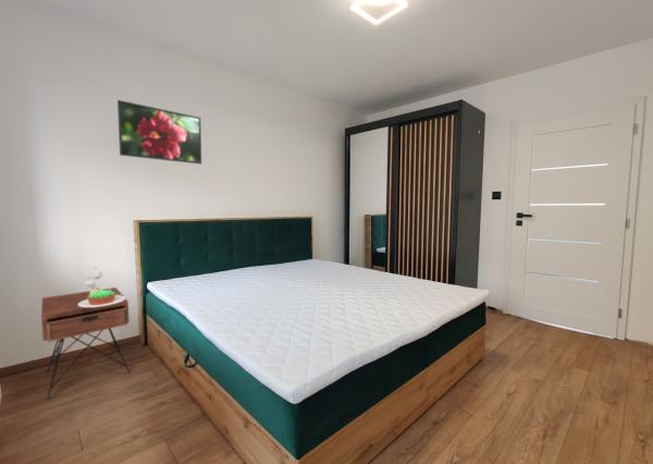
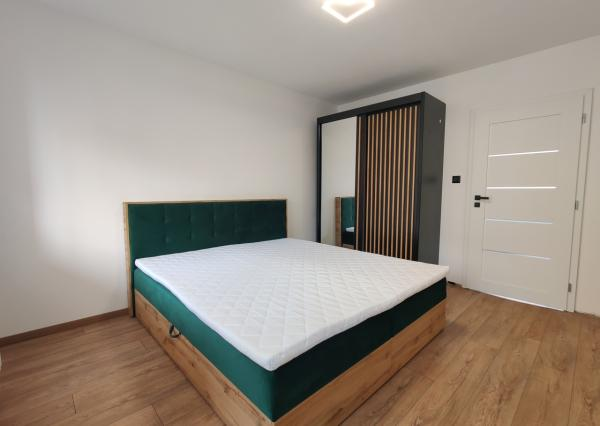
- nightstand [40,286,131,400]
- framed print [116,99,202,166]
- succulent plant [78,266,126,307]
